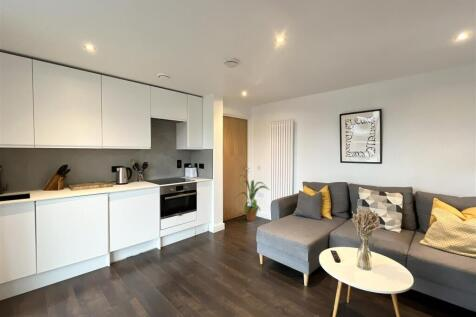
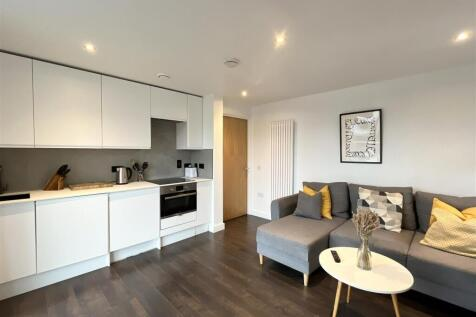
- house plant [234,174,271,222]
